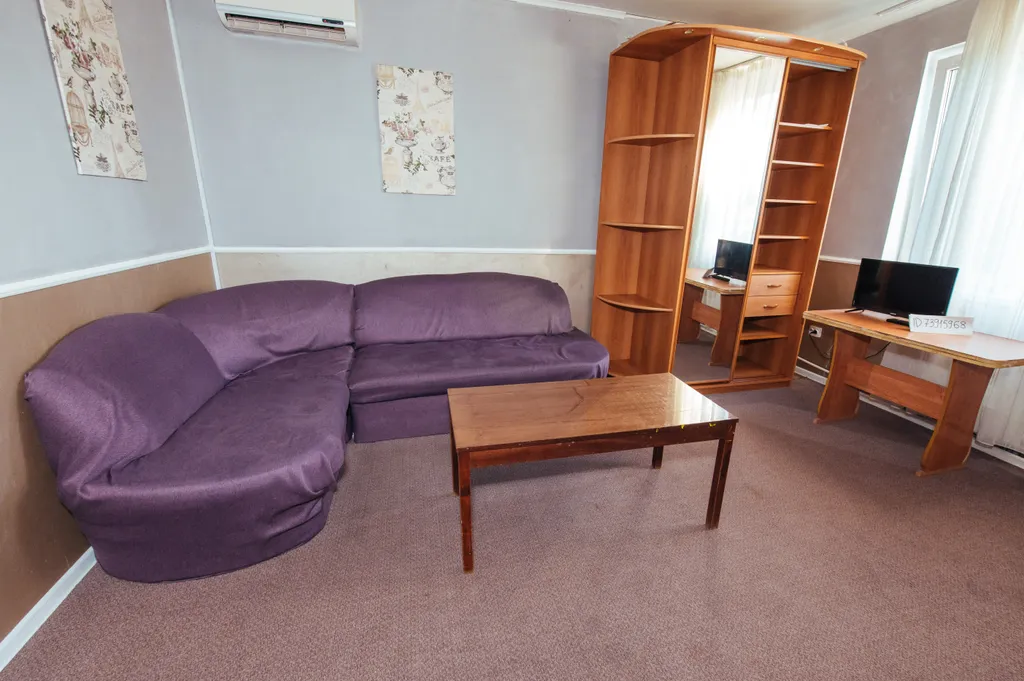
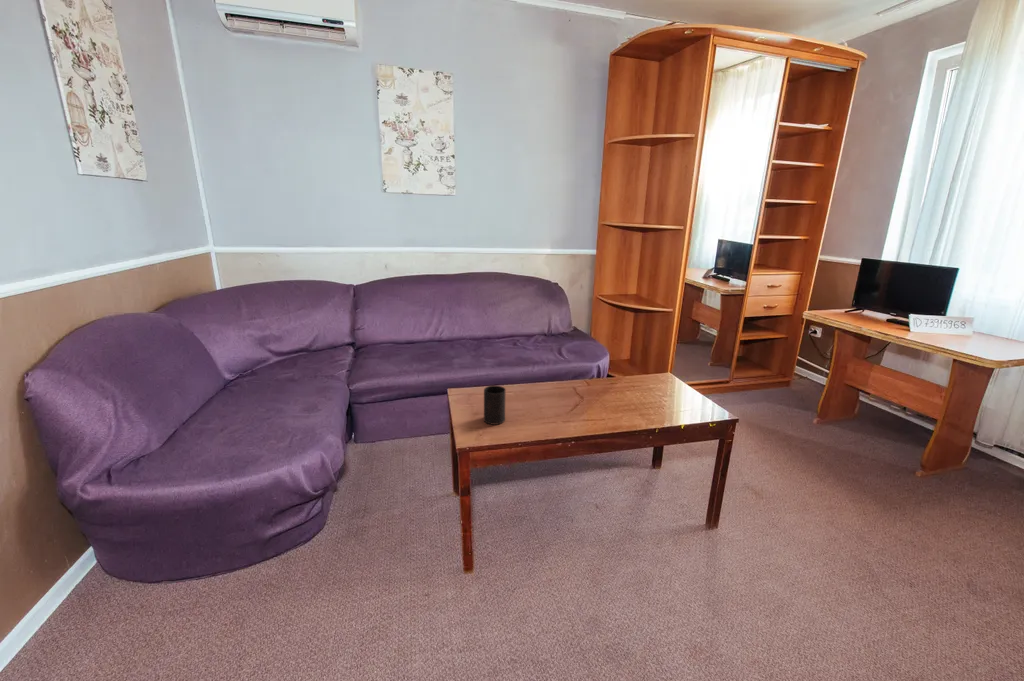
+ cup [483,385,507,426]
